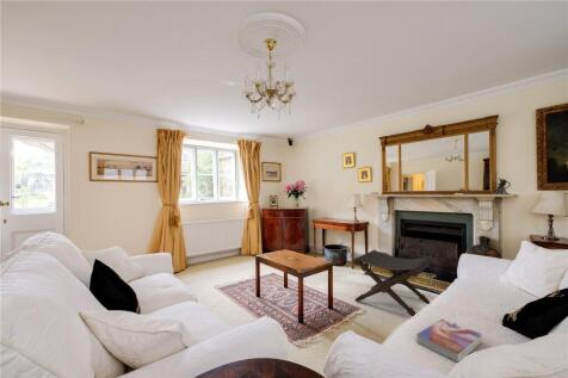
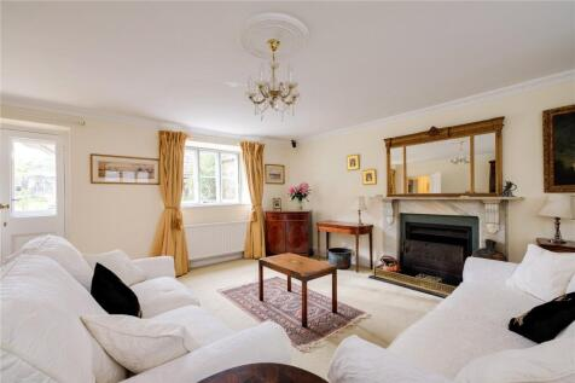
- footstool [352,249,432,317]
- textbook [415,317,483,364]
